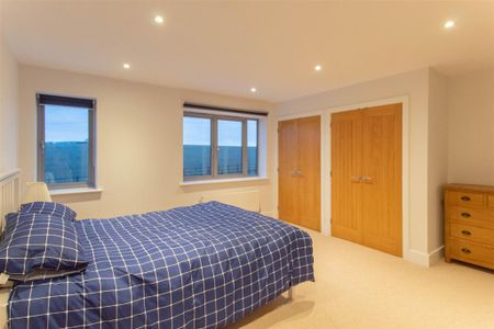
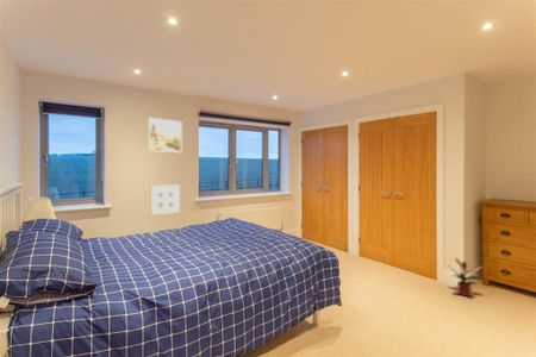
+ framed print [148,117,183,154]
+ wall art [150,184,181,215]
+ potted plant [448,256,482,298]
